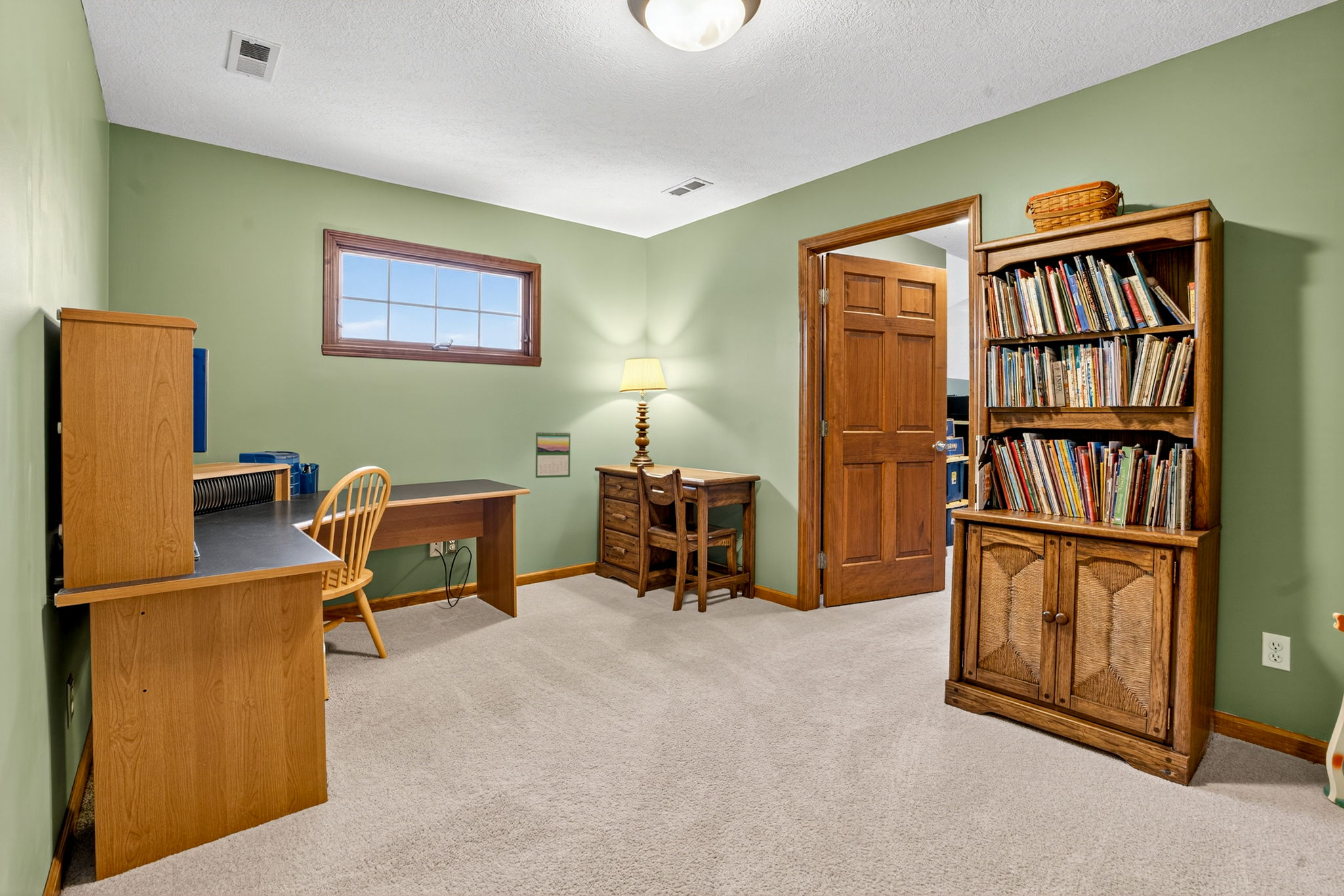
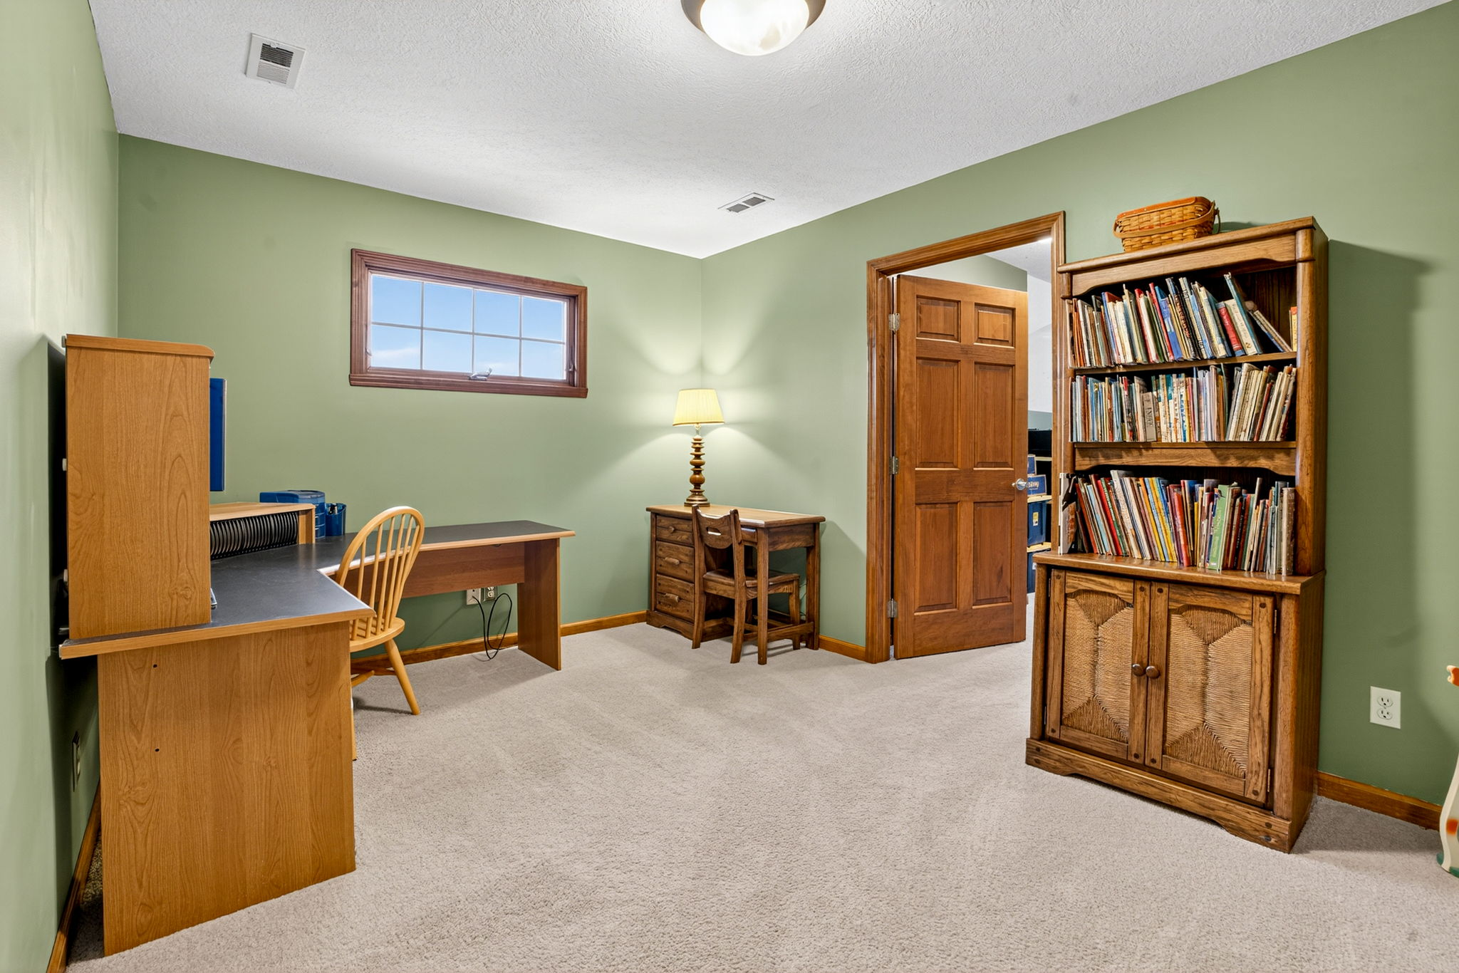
- calendar [535,430,571,479]
